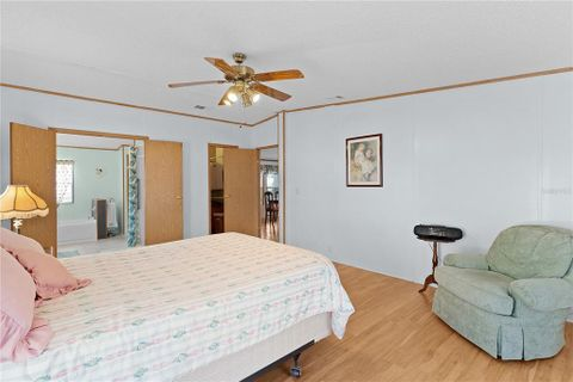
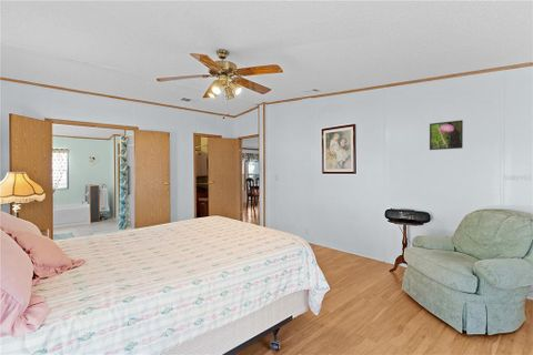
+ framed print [429,119,464,151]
